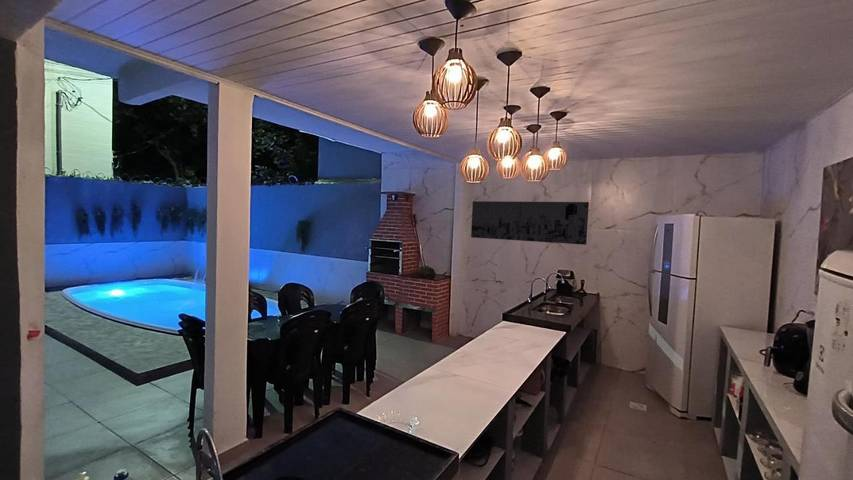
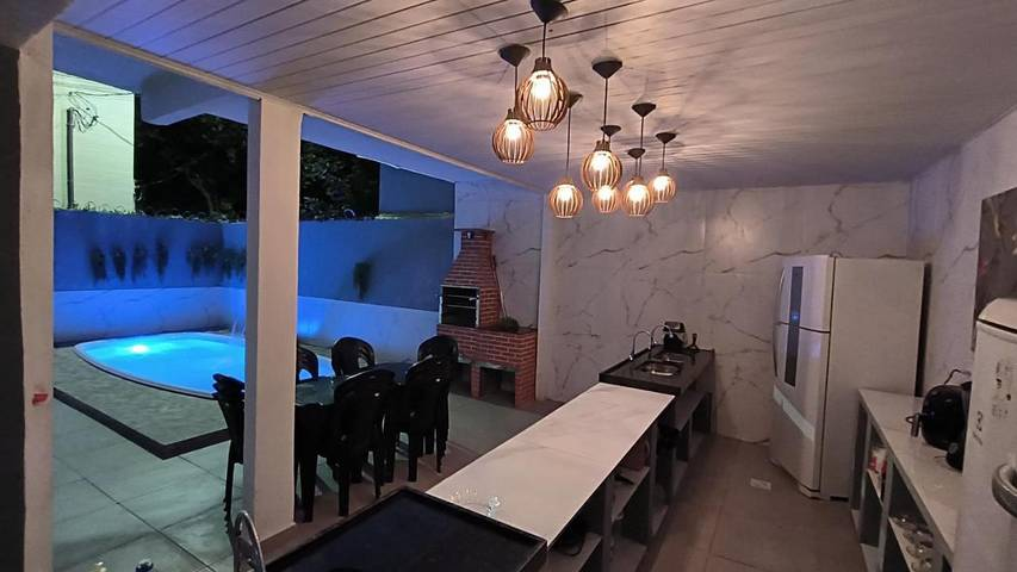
- wall art [470,200,590,246]
